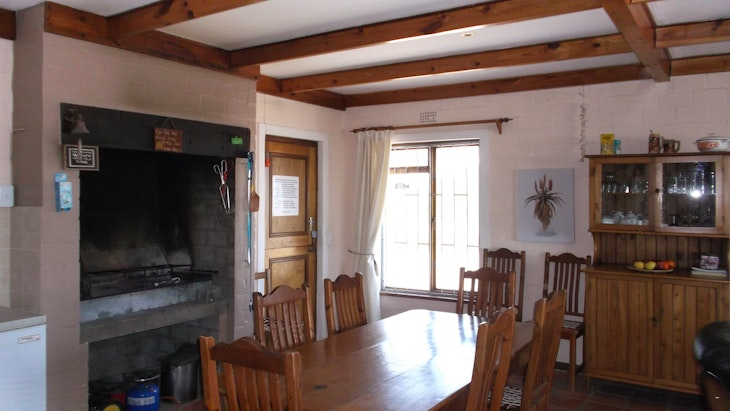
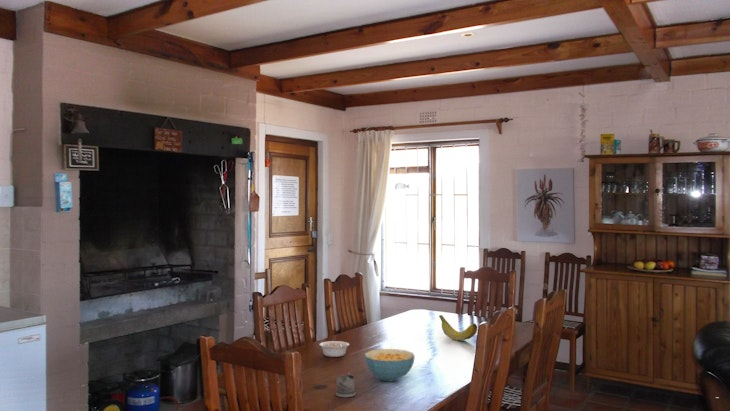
+ tea glass holder [335,371,357,398]
+ fruit [438,314,478,341]
+ cereal bowl [364,348,416,382]
+ legume [318,340,350,358]
